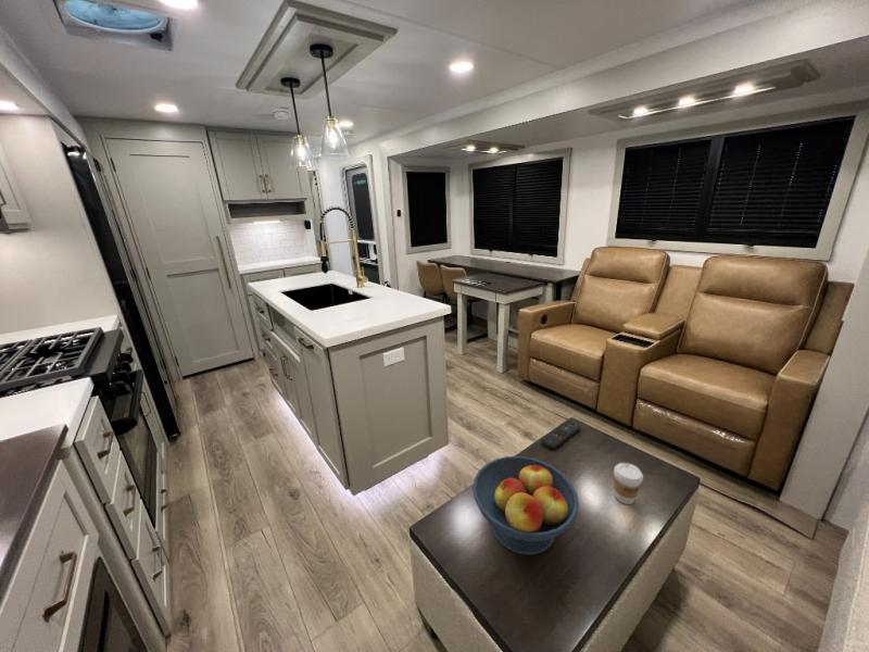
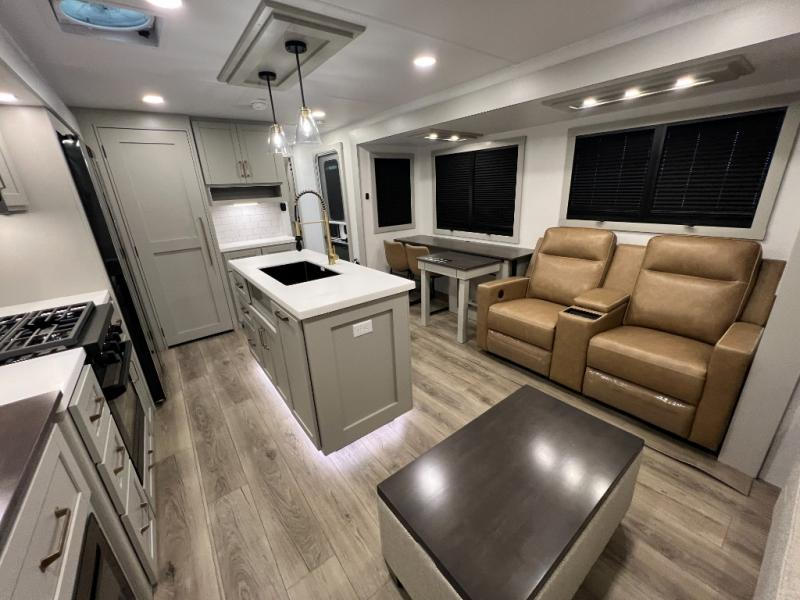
- coffee cup [613,462,644,505]
- remote control [541,419,581,450]
- fruit bowl [471,455,580,556]
